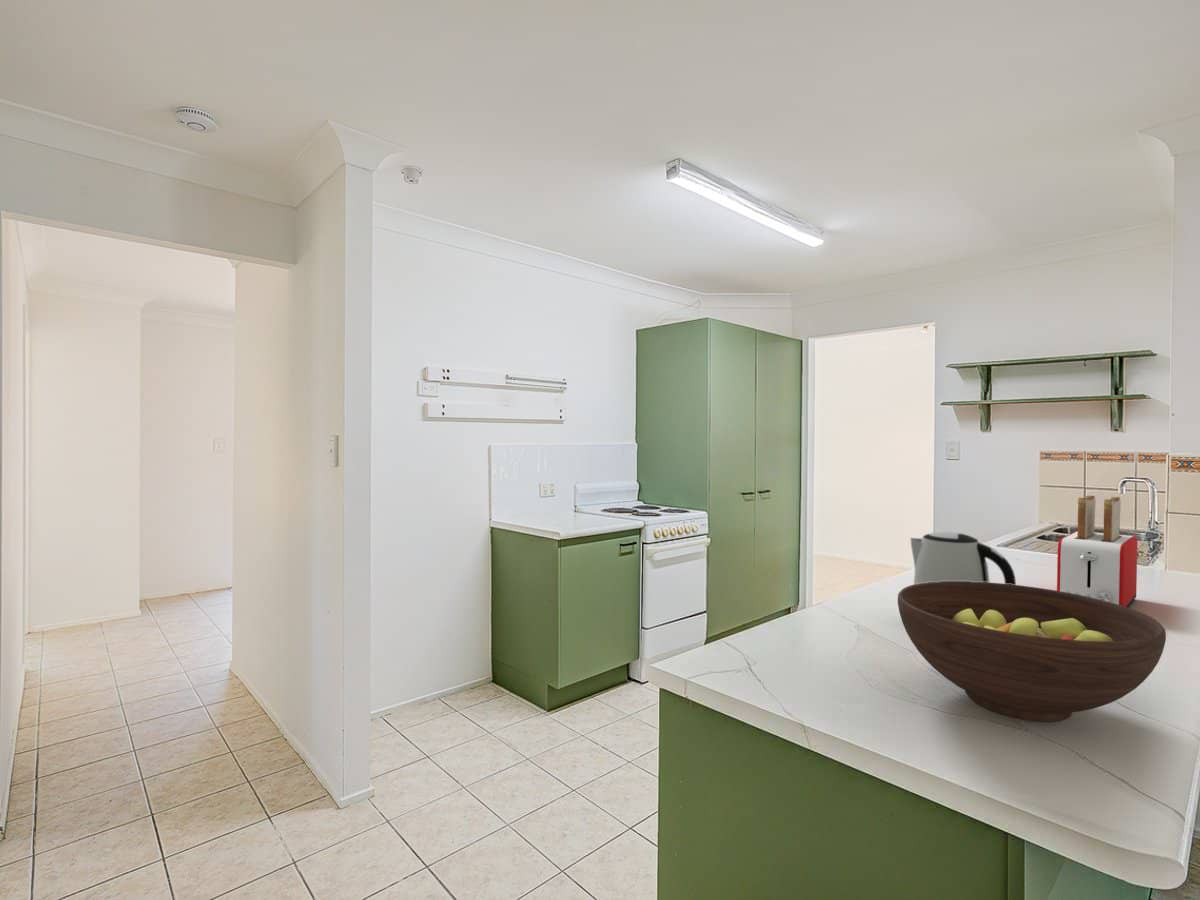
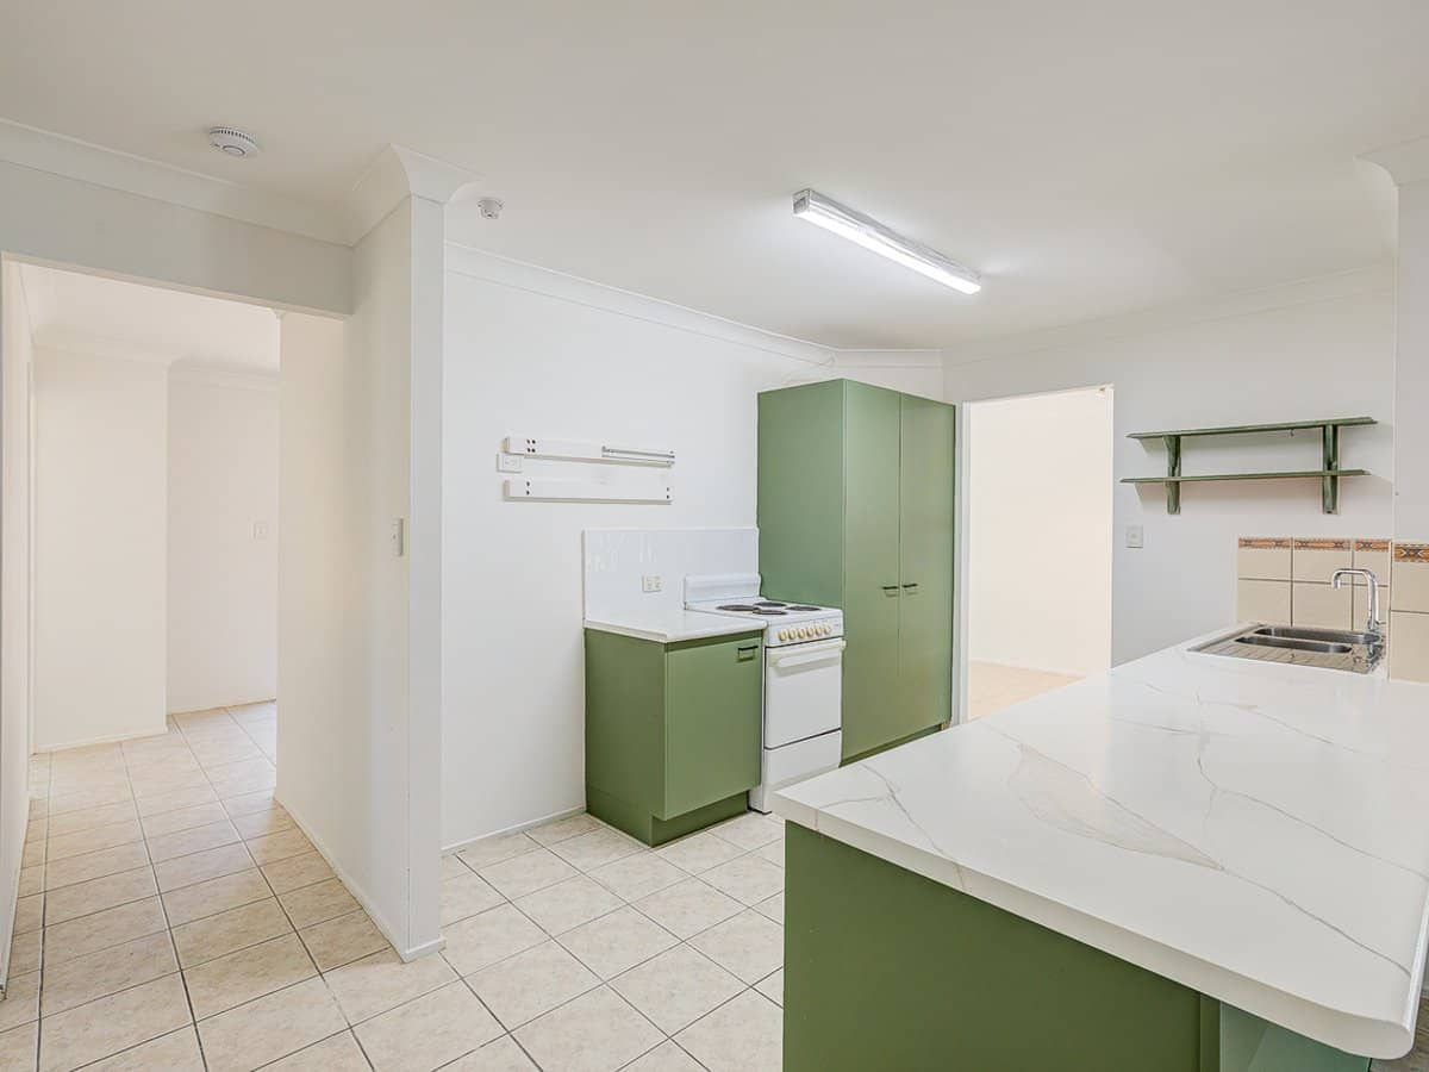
- toaster [1056,495,1138,608]
- fruit bowl [897,581,1167,723]
- kettle [909,531,1017,585]
